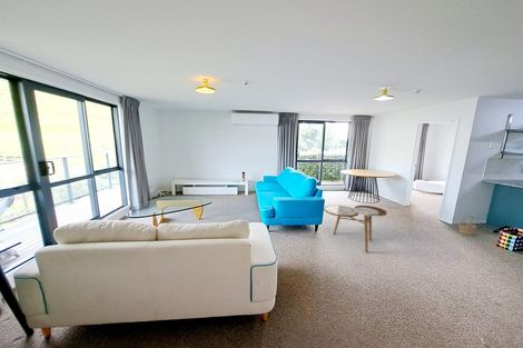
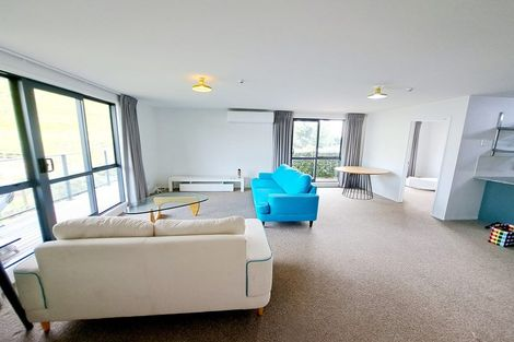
- basket [457,213,477,236]
- side table [323,205,388,253]
